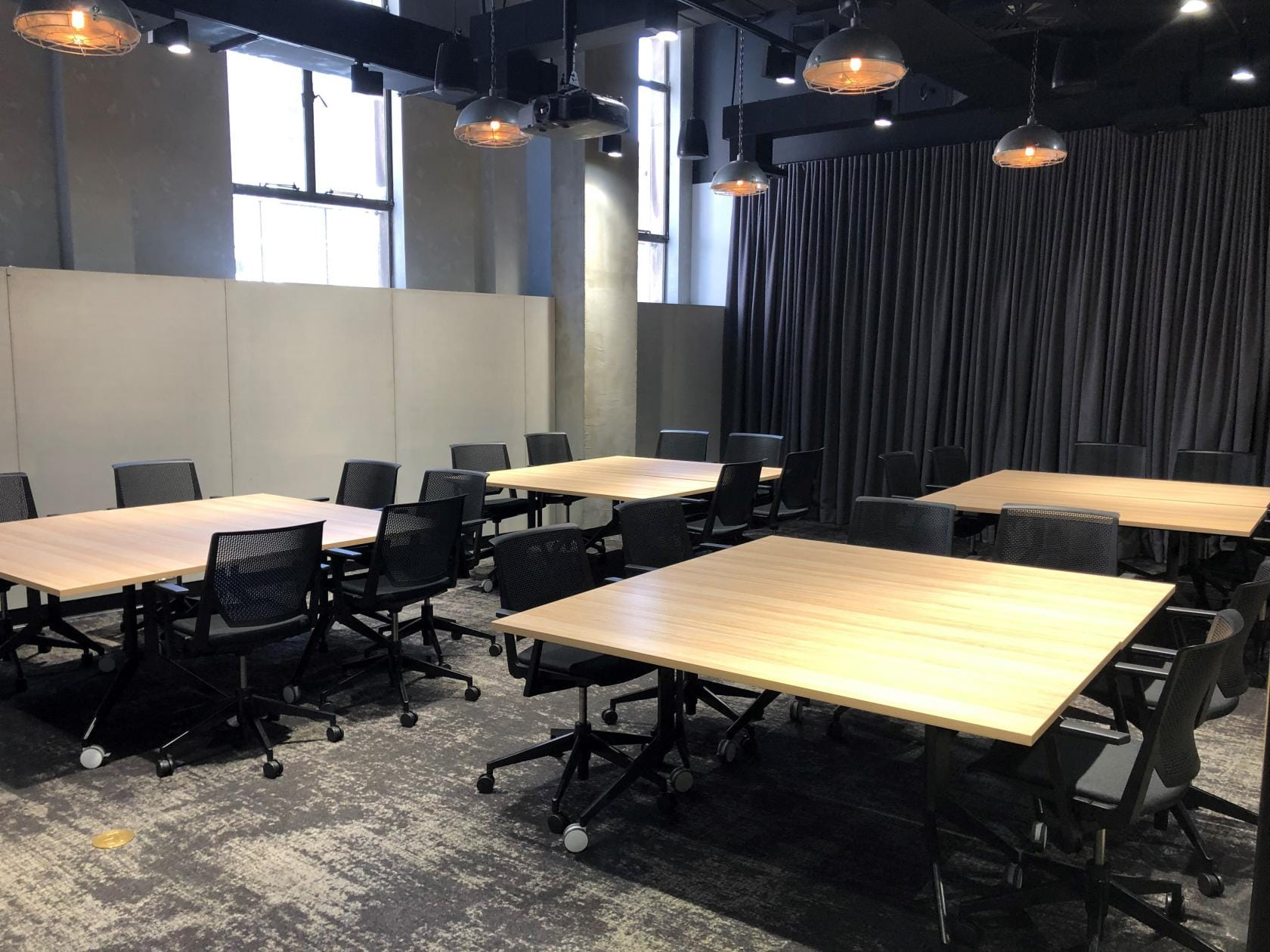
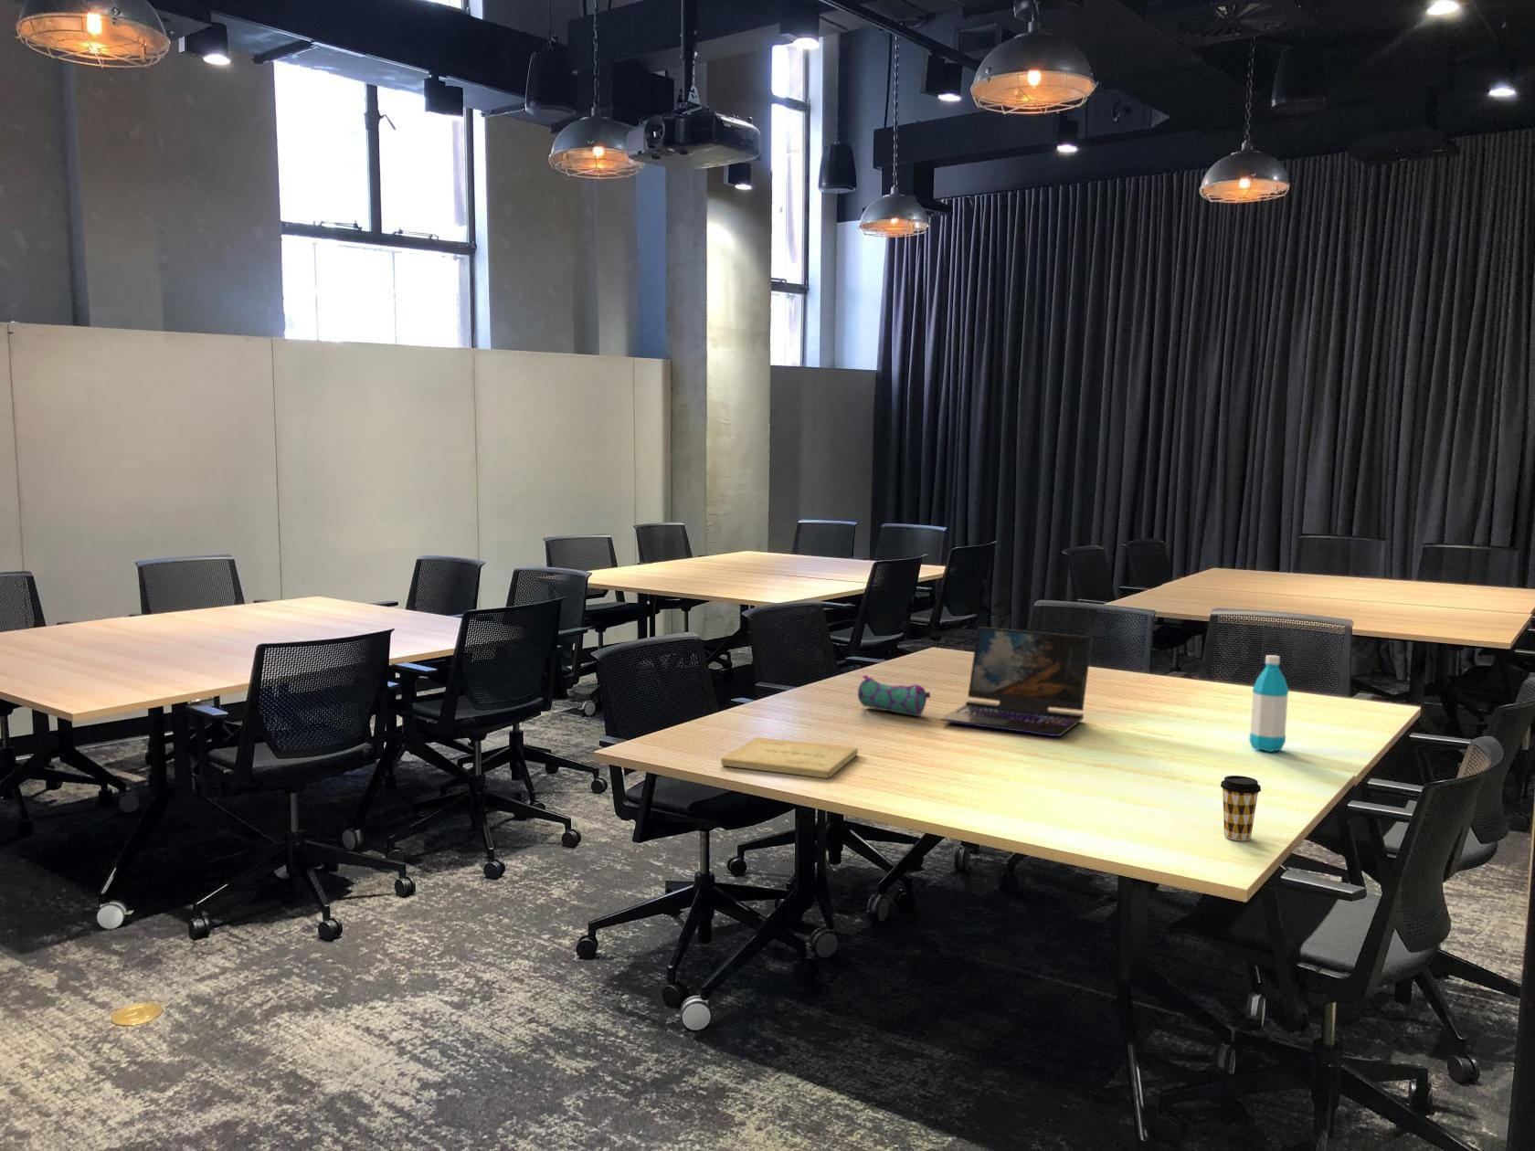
+ coffee cup [1220,775,1262,841]
+ pencil case [857,675,931,717]
+ laptop [939,626,1094,738]
+ book [720,736,859,779]
+ water bottle [1249,654,1290,753]
